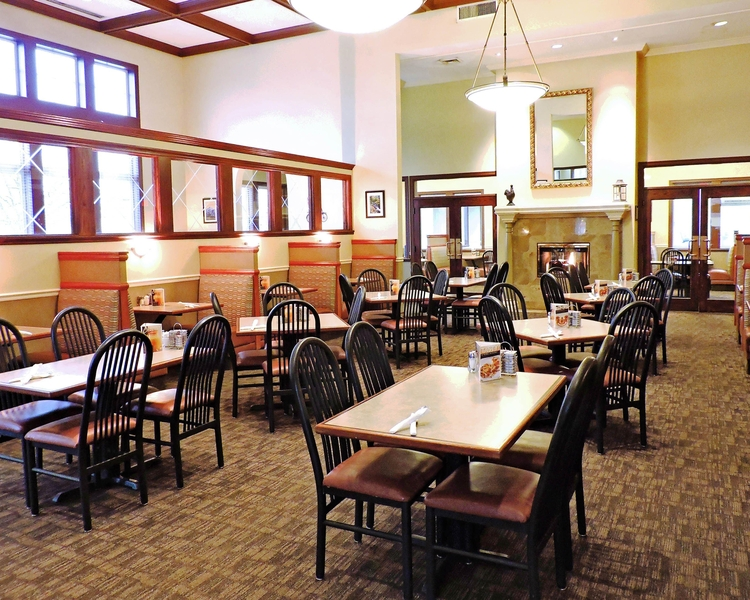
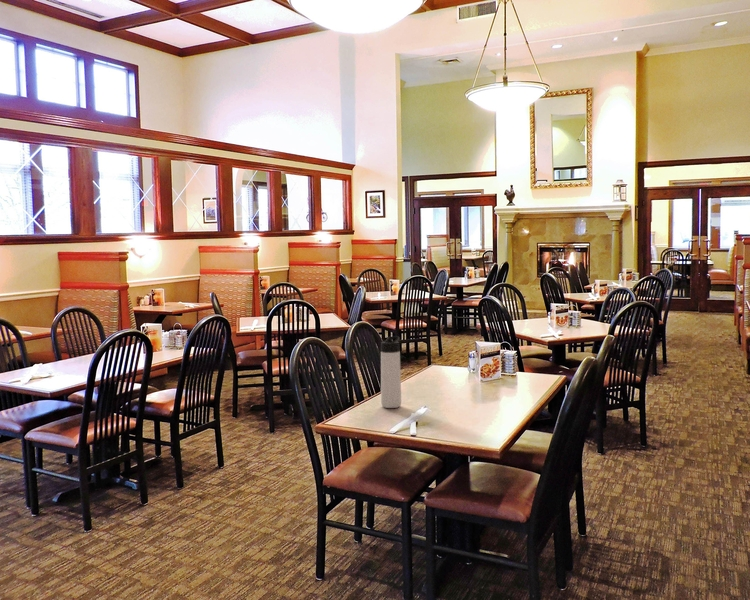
+ thermos bottle [380,335,402,409]
